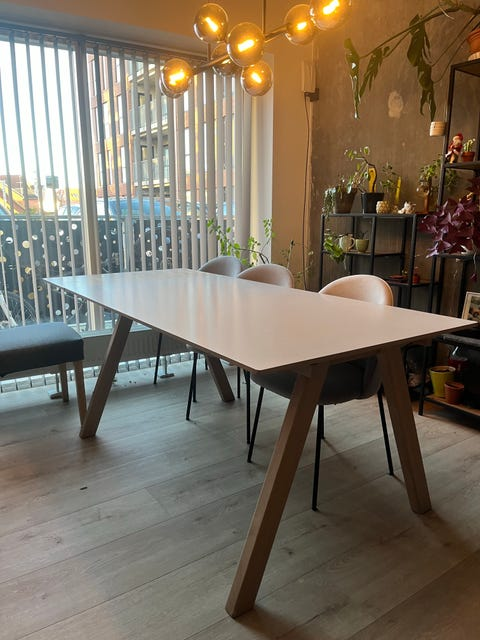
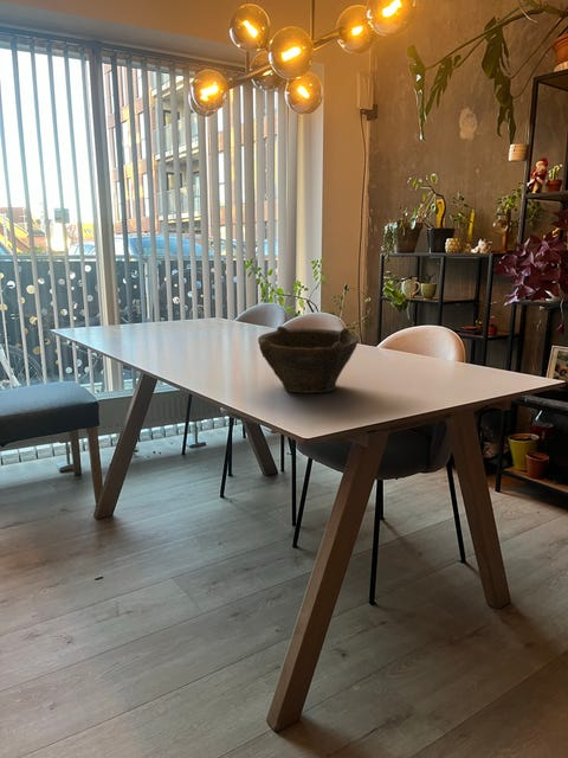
+ bowl [257,325,360,394]
